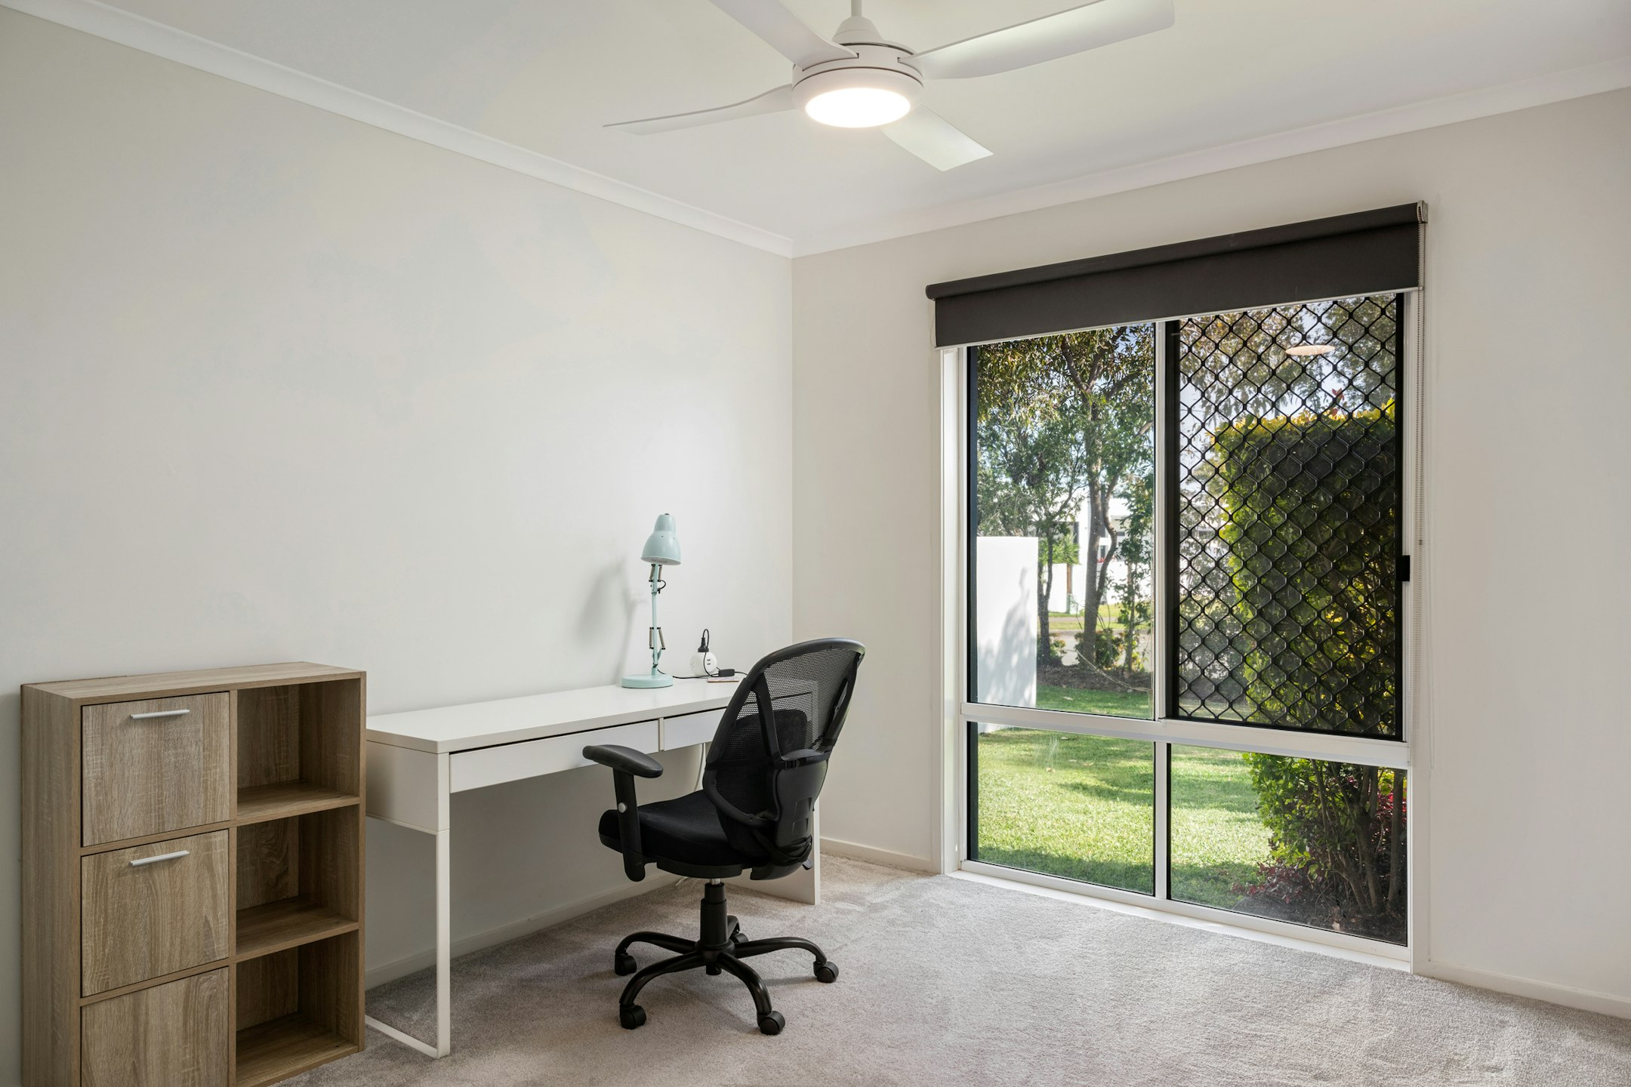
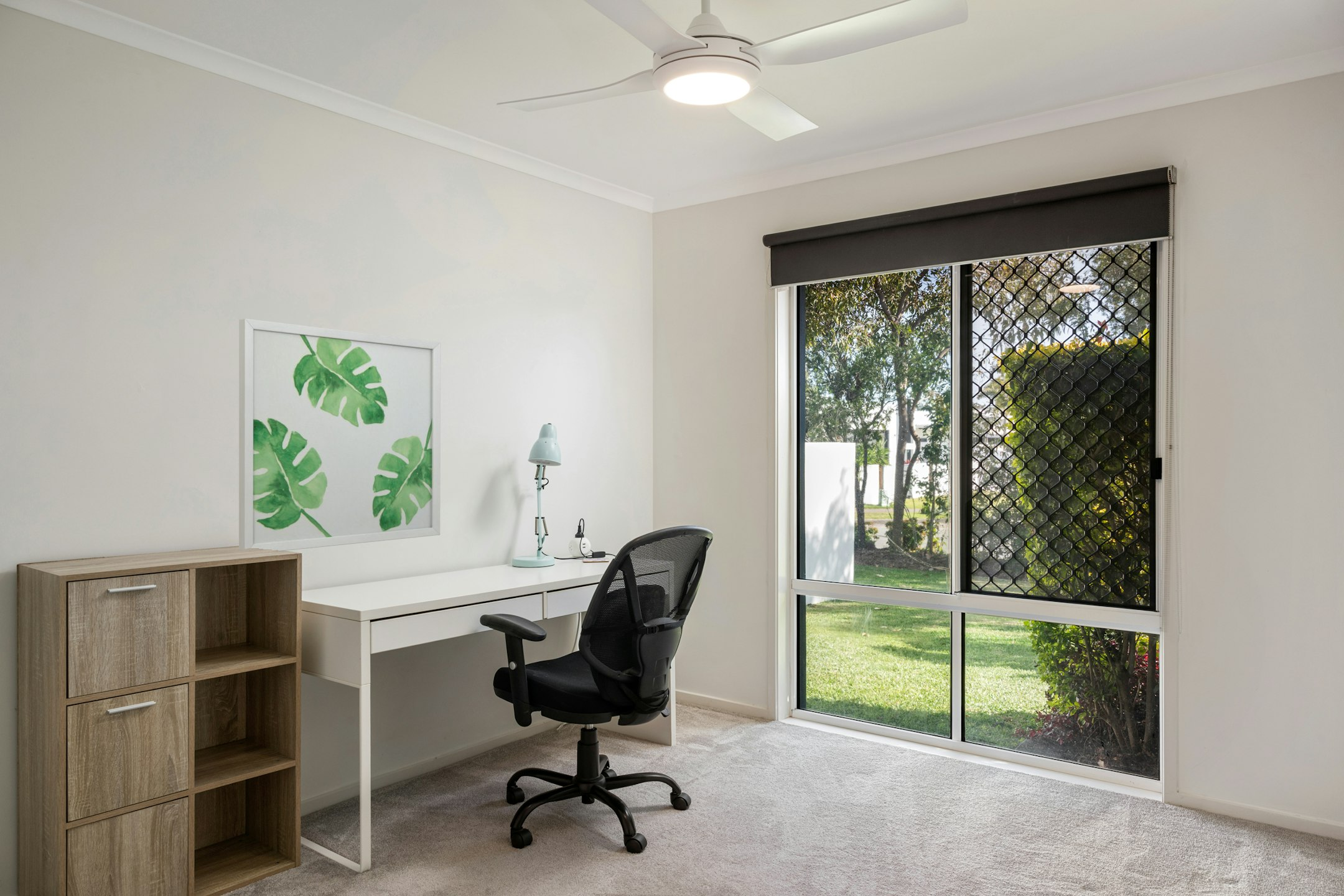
+ wall art [238,318,441,551]
